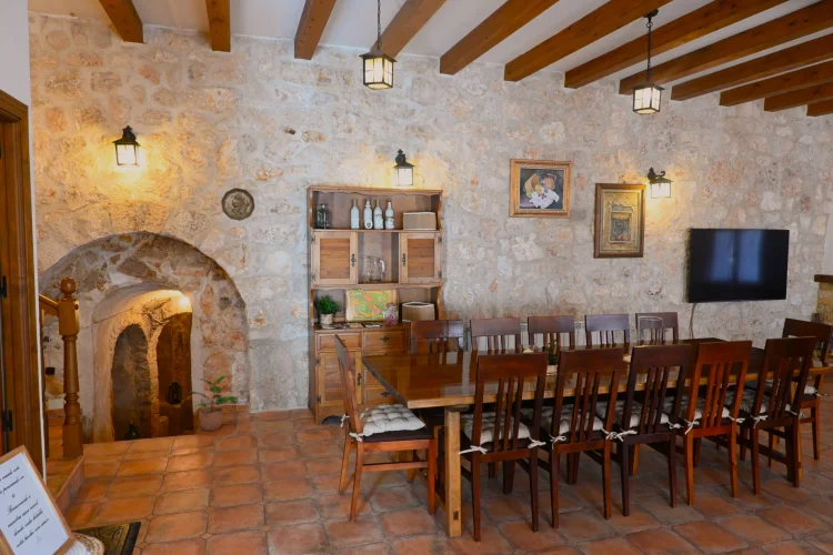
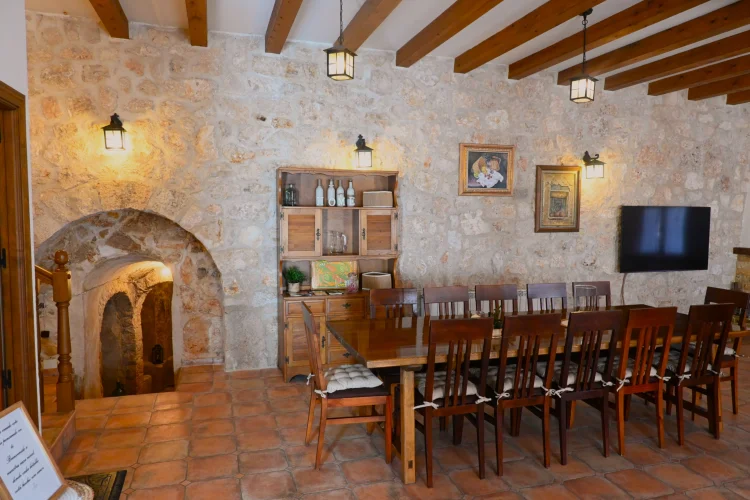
- potted plant [185,375,240,432]
- decorative plate [220,186,255,222]
